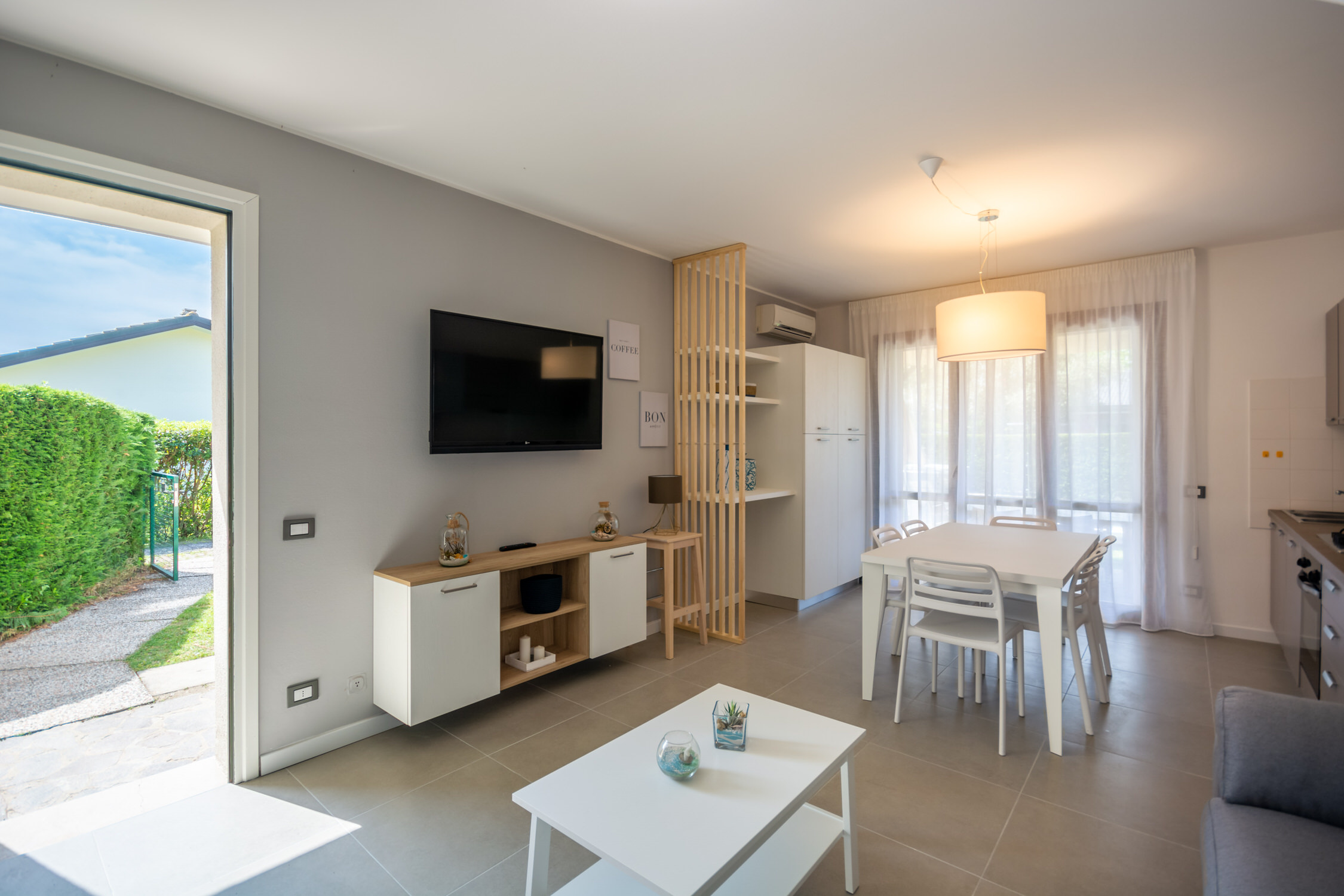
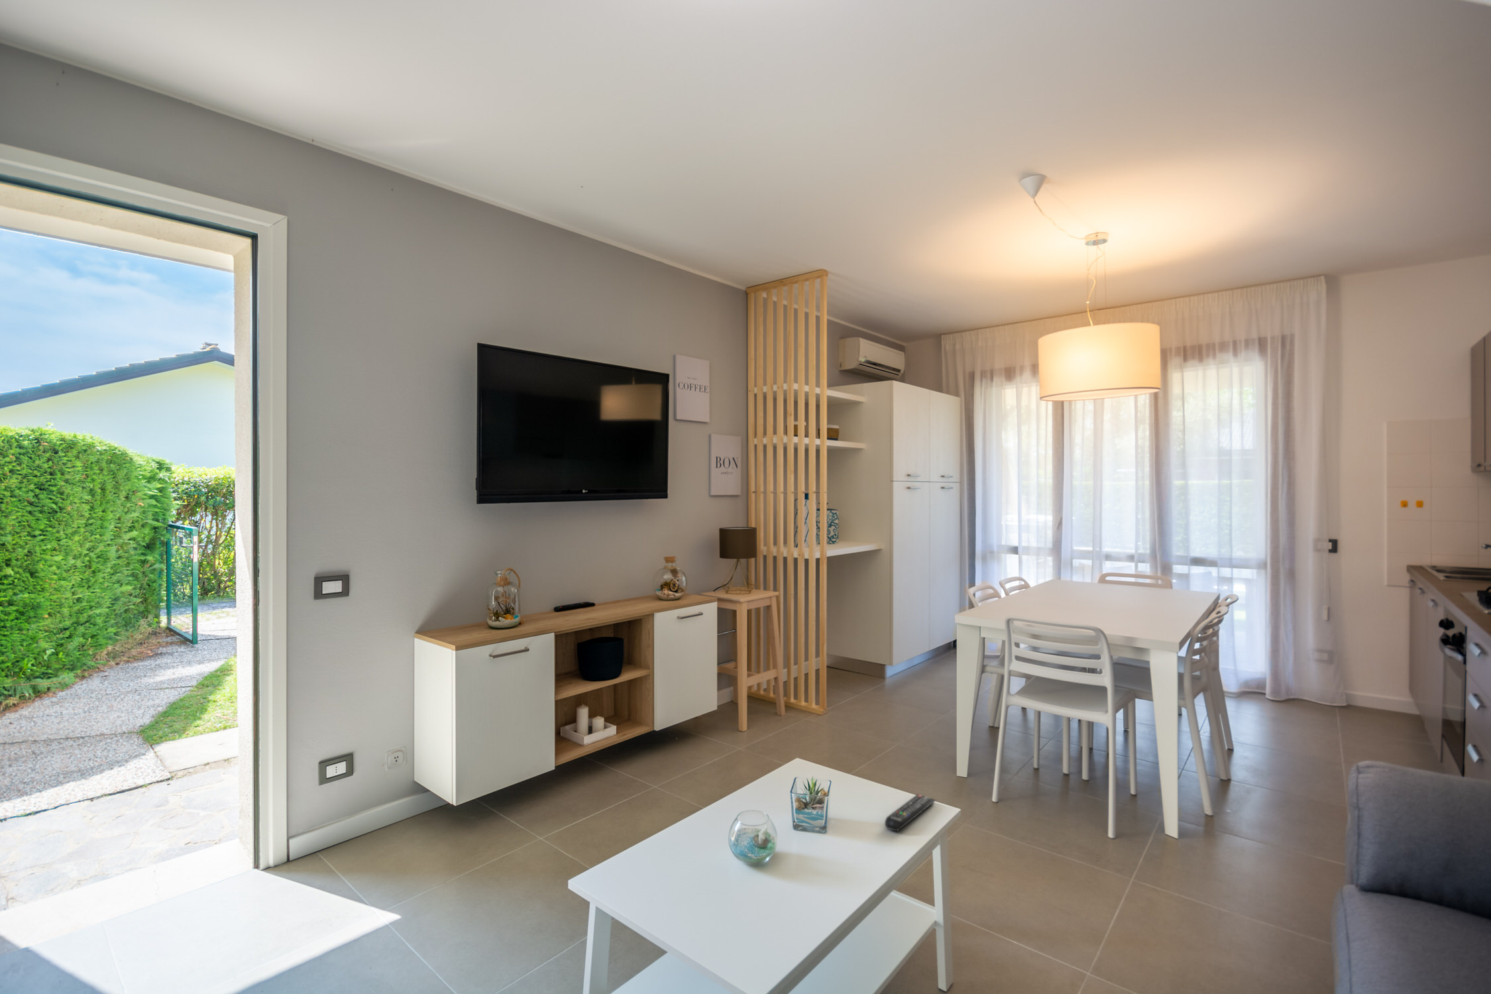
+ remote control [884,793,935,832]
